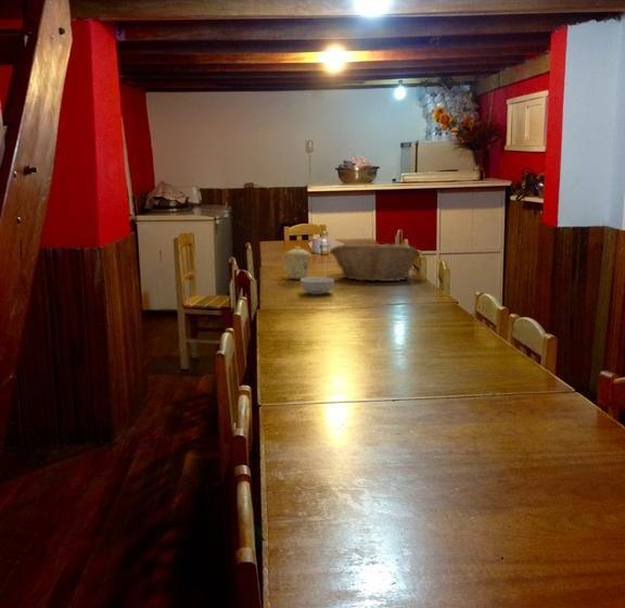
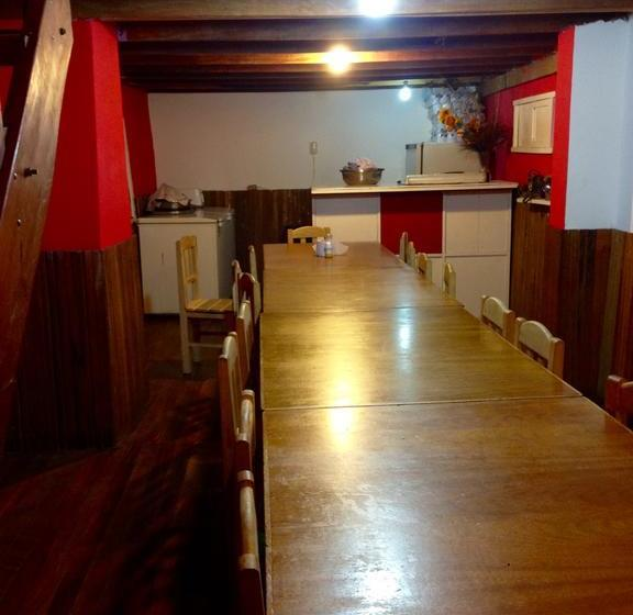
- cereal bowl [299,276,335,295]
- fruit basket [329,243,422,282]
- mug [281,245,311,280]
